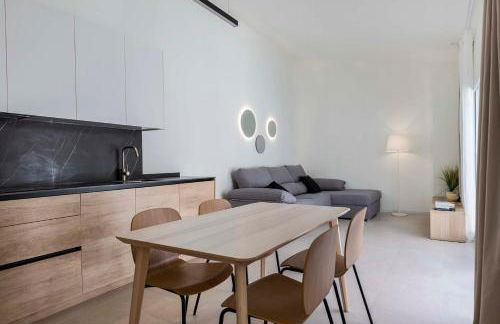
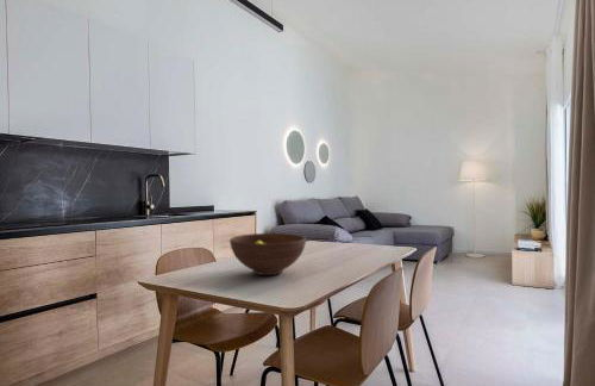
+ fruit bowl [228,232,307,276]
